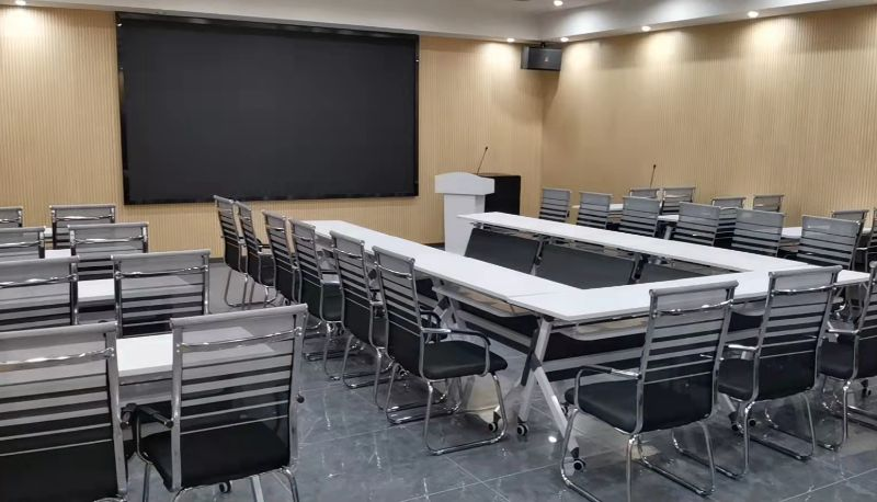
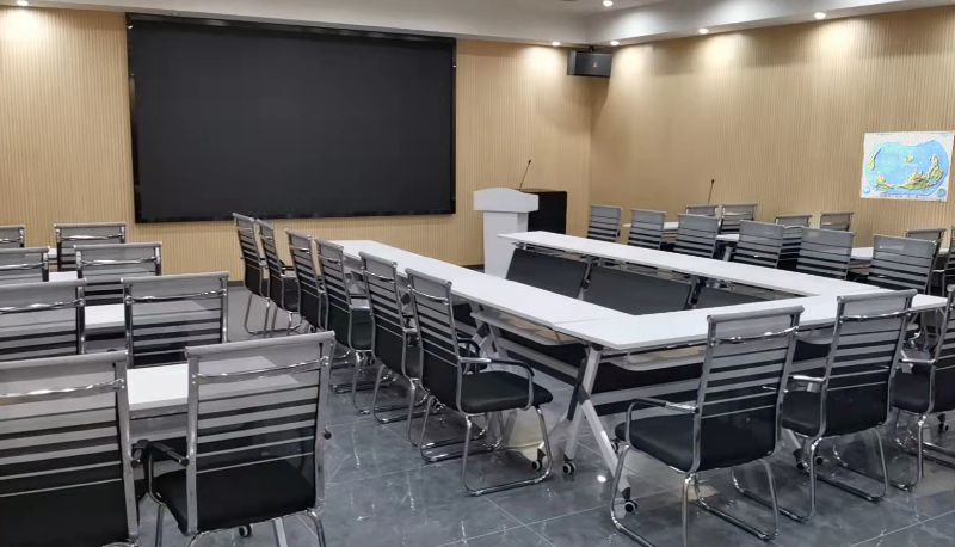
+ world map [858,130,955,203]
